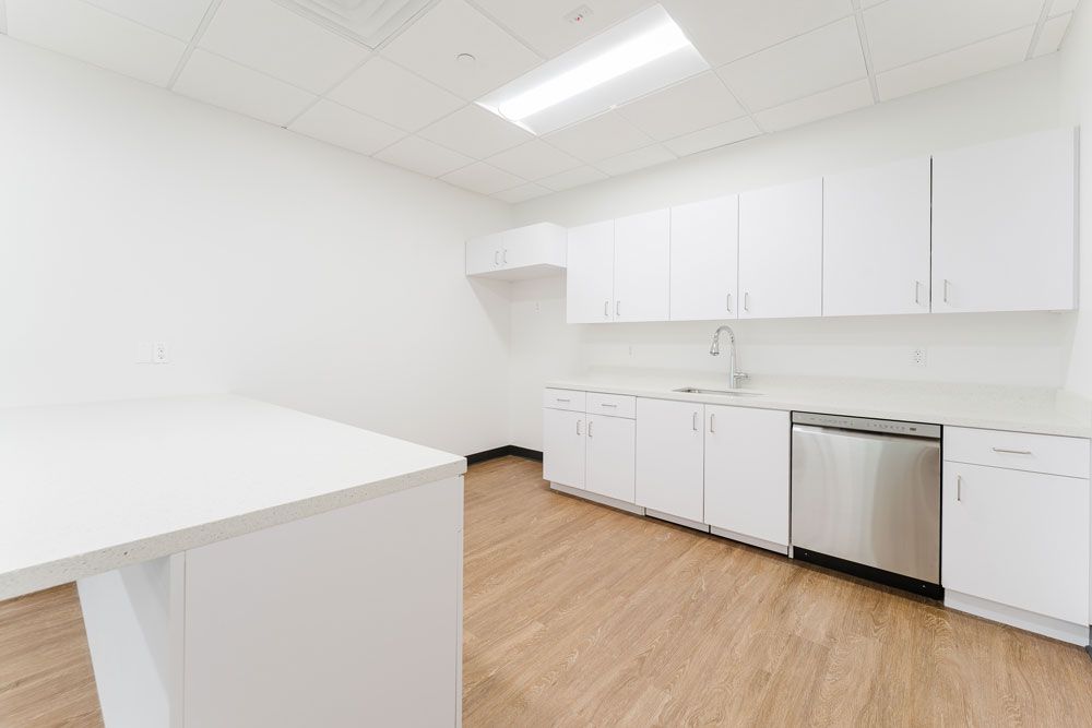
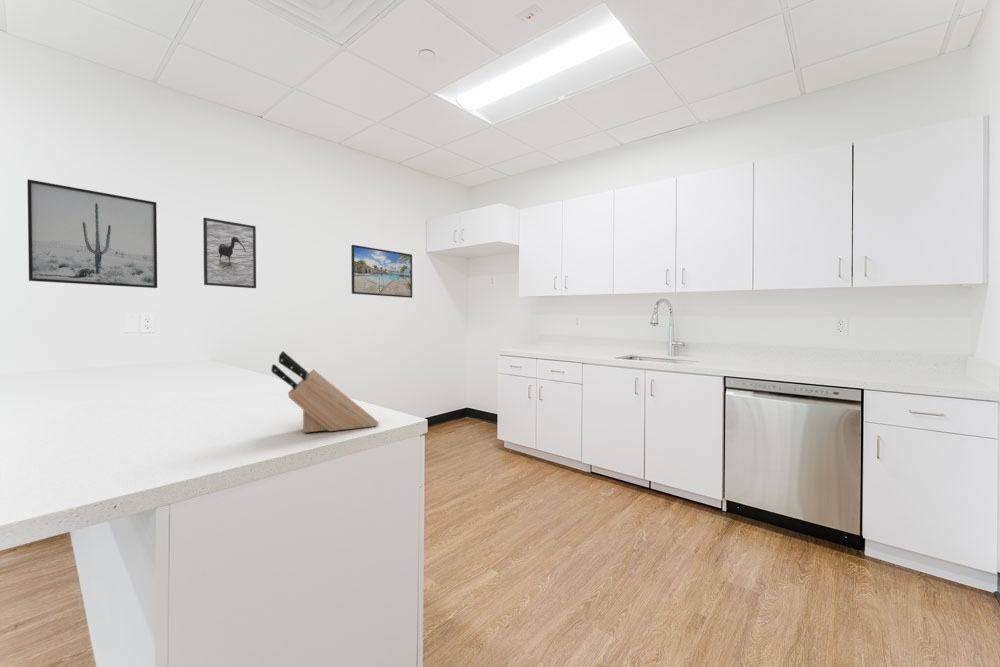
+ wall art [26,178,158,289]
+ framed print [350,244,413,299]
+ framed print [202,217,257,289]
+ knife block [270,350,380,434]
